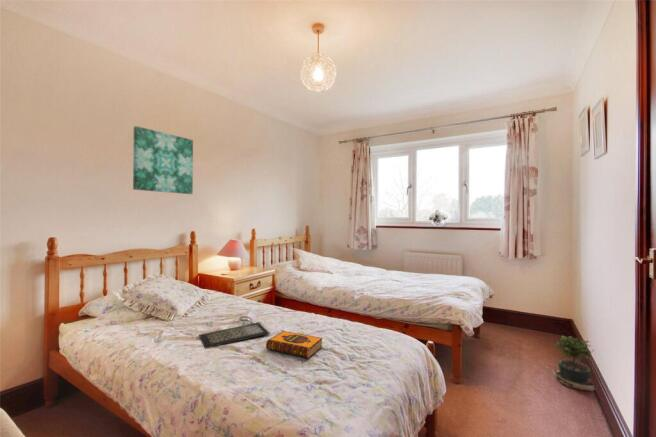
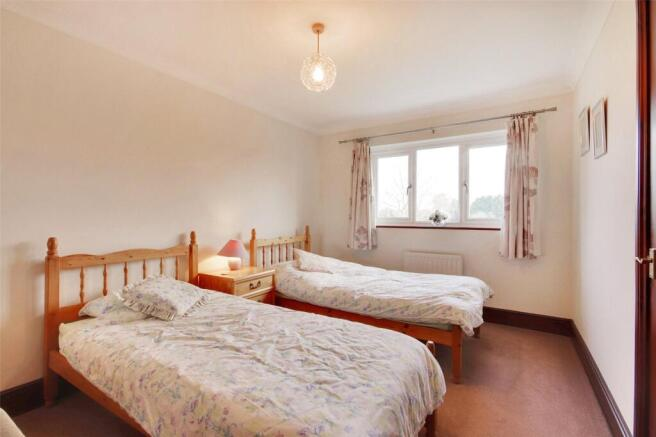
- potted plant [545,335,596,392]
- wall art [132,125,194,195]
- clutch bag [195,315,271,350]
- hardback book [265,330,323,359]
